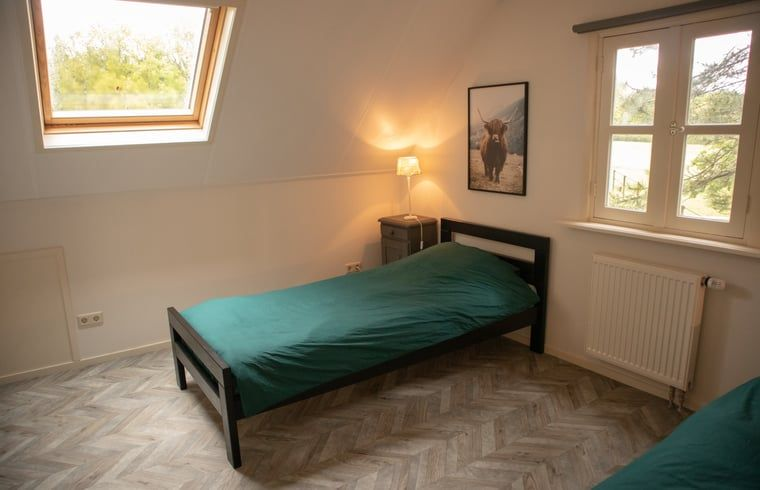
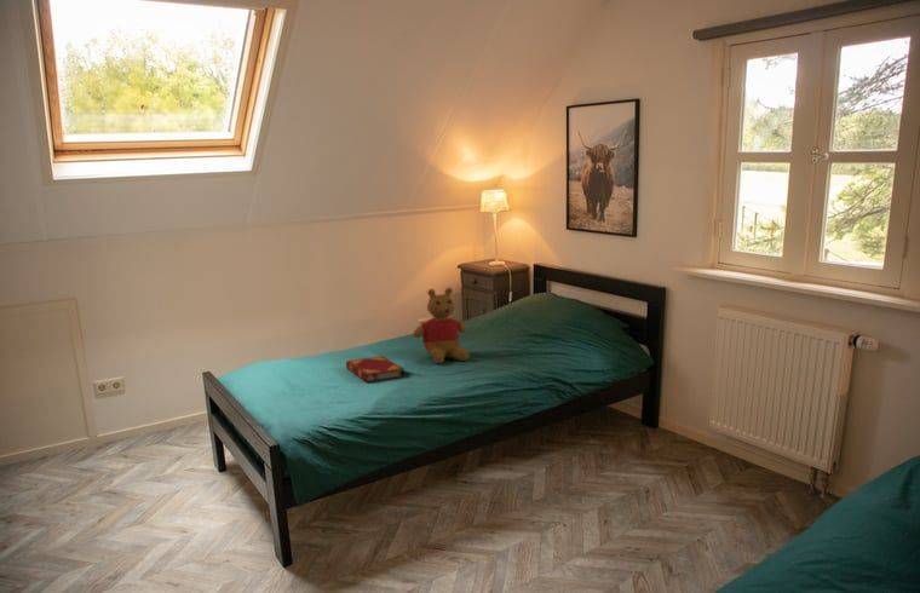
+ teddy bear [412,287,471,365]
+ hardback book [345,355,406,384]
